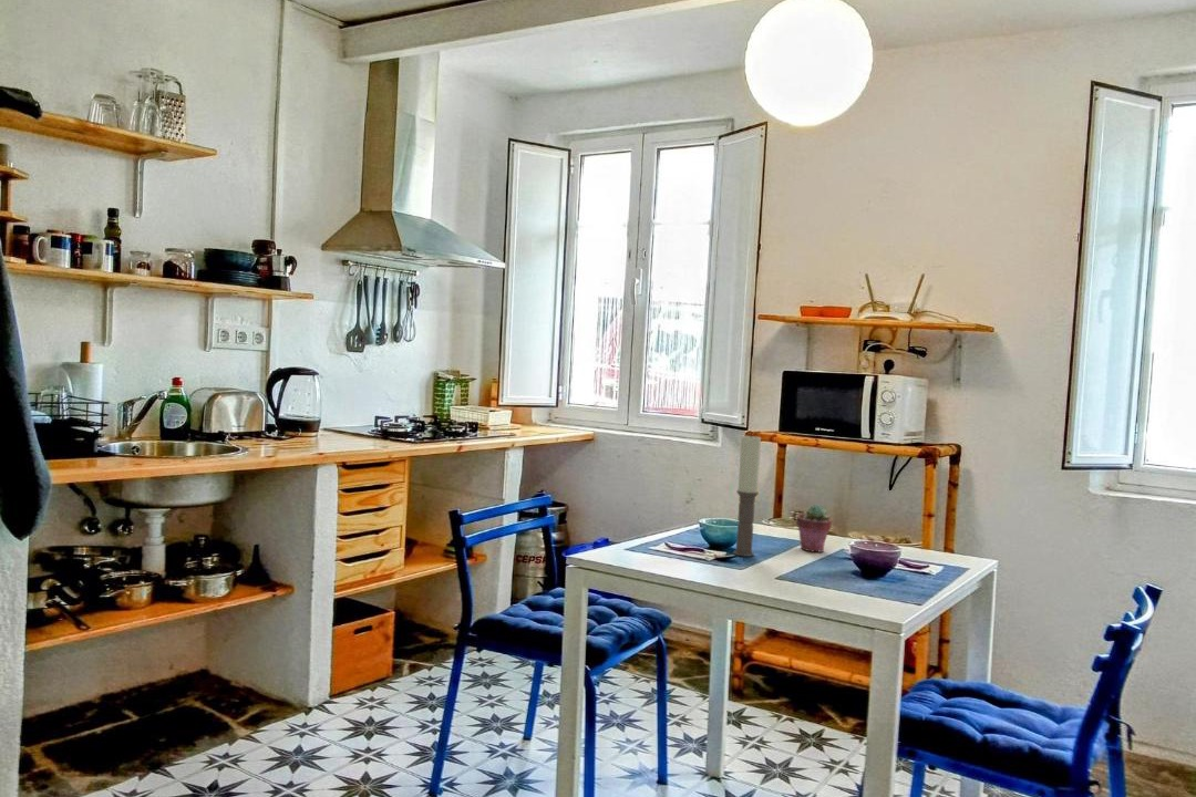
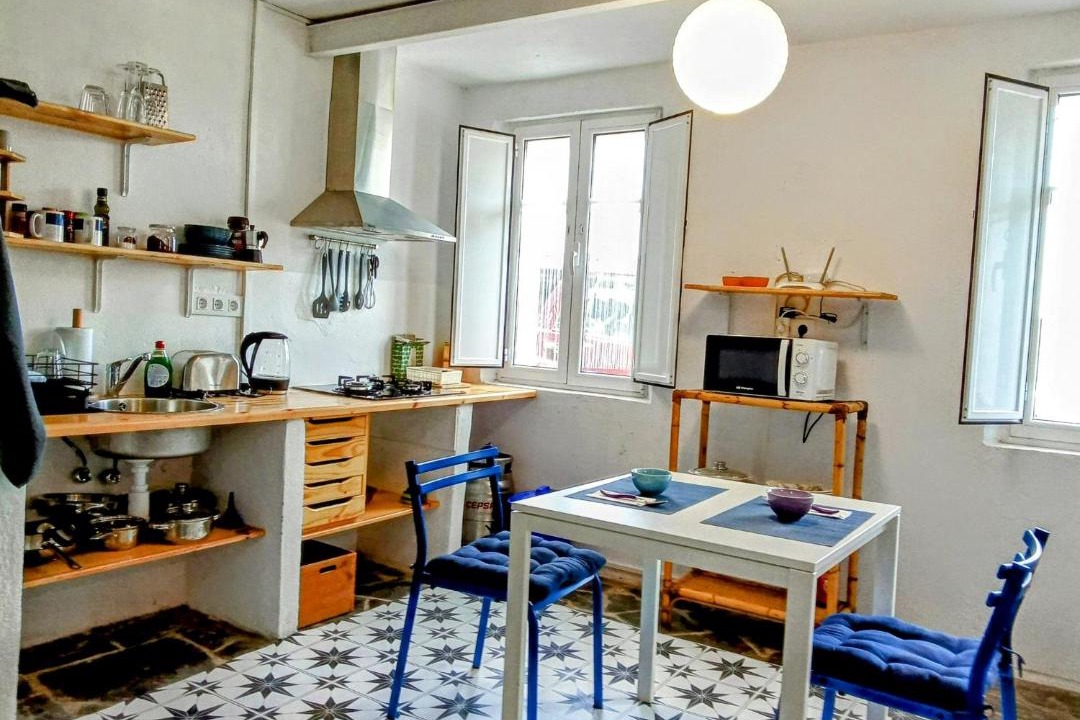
- potted succulent [795,503,834,553]
- candle [732,432,762,557]
